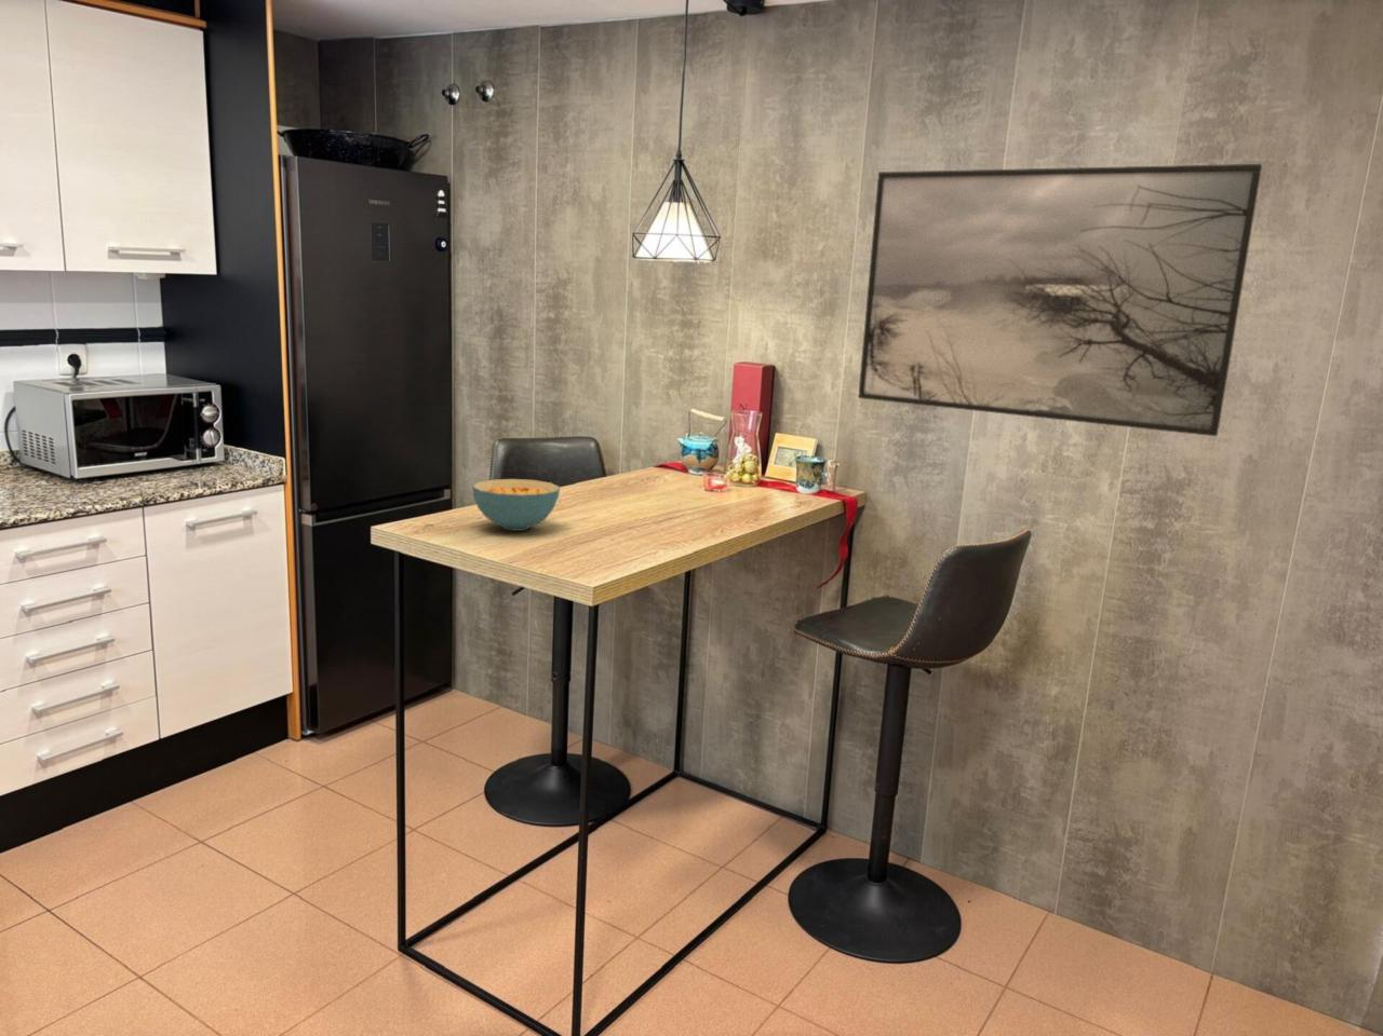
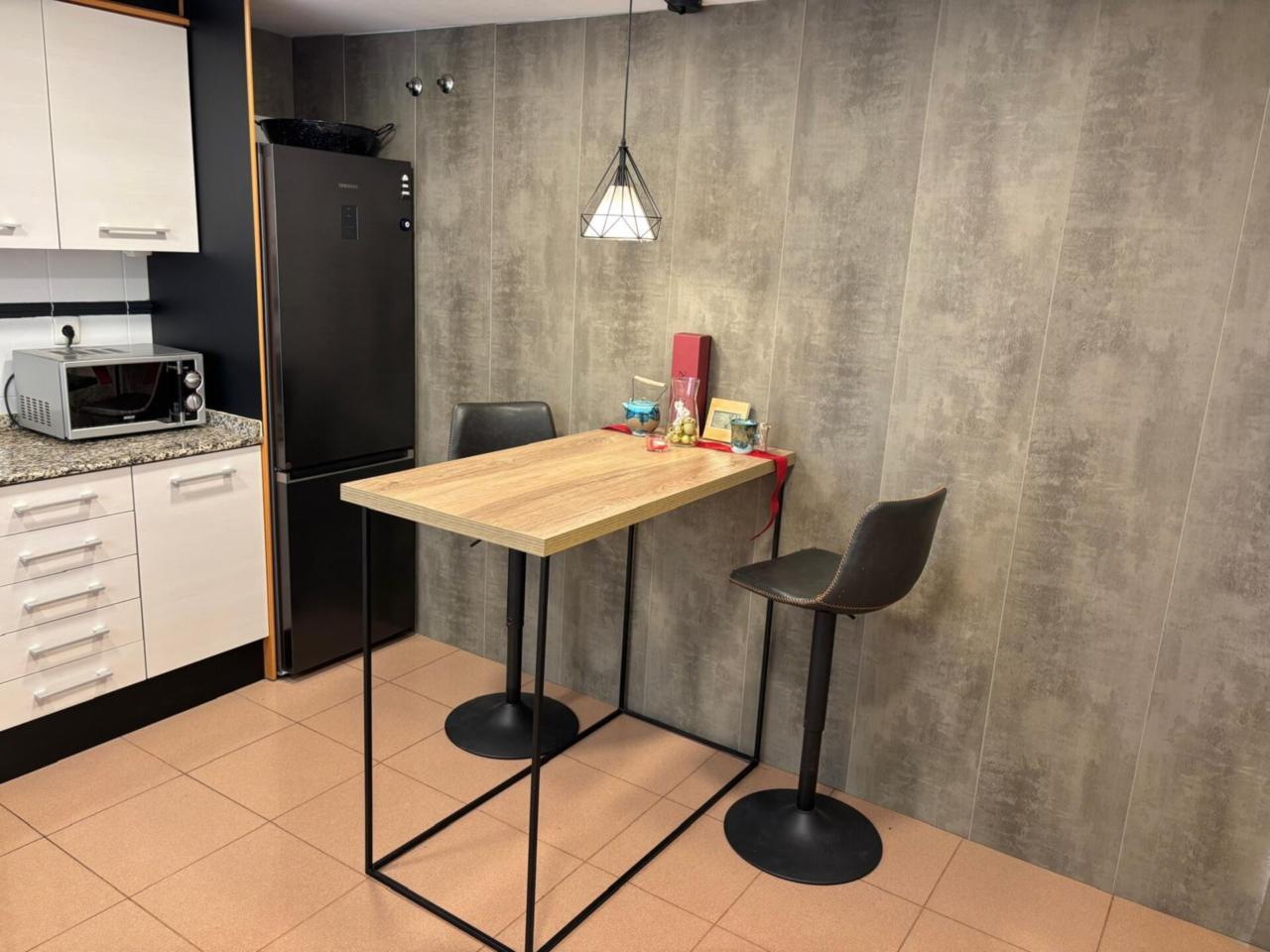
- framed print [857,163,1263,437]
- cereal bowl [472,478,561,532]
